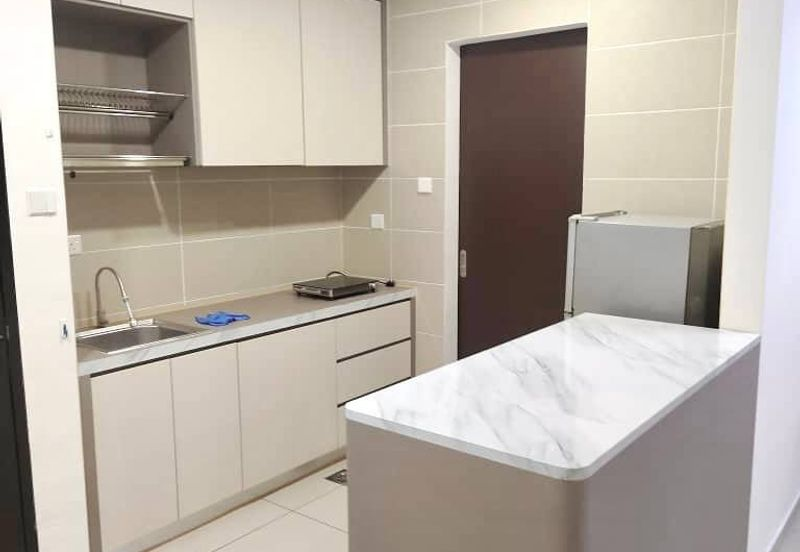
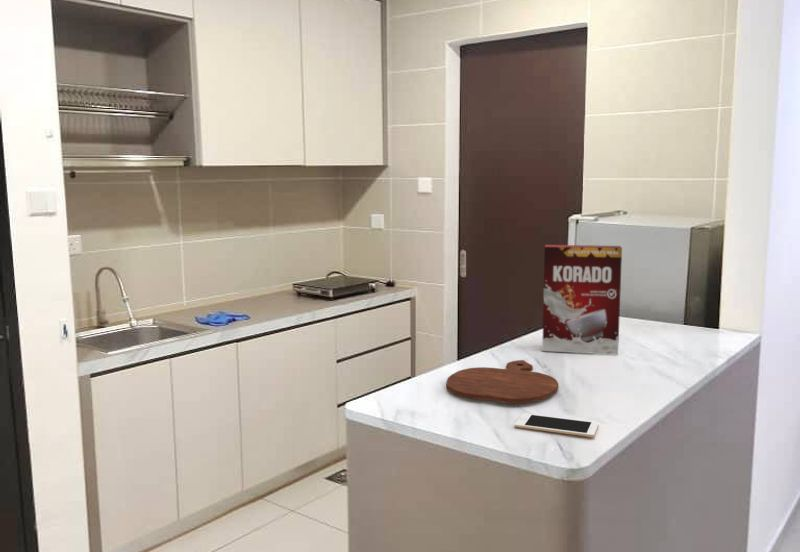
+ cutting board [446,359,560,404]
+ cereal box [541,244,623,356]
+ cell phone [514,413,599,438]
